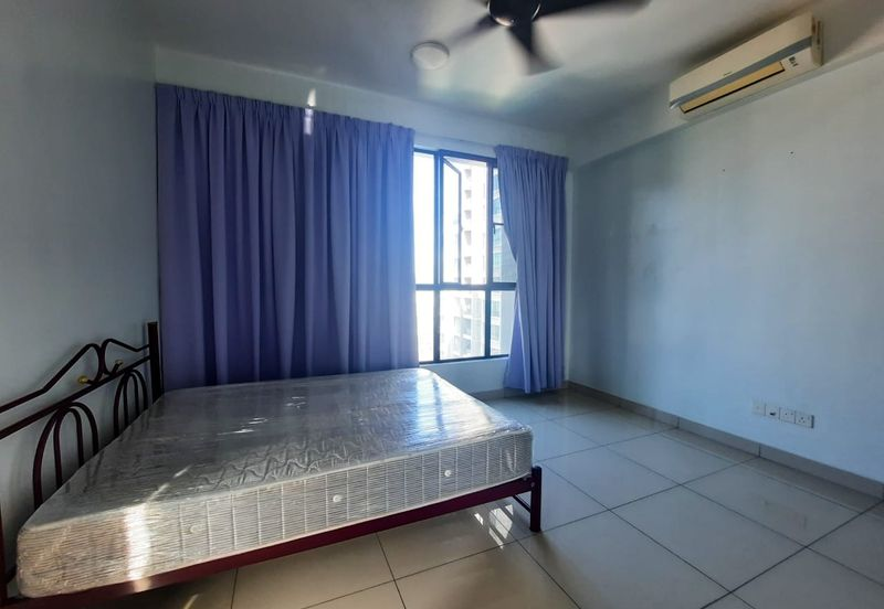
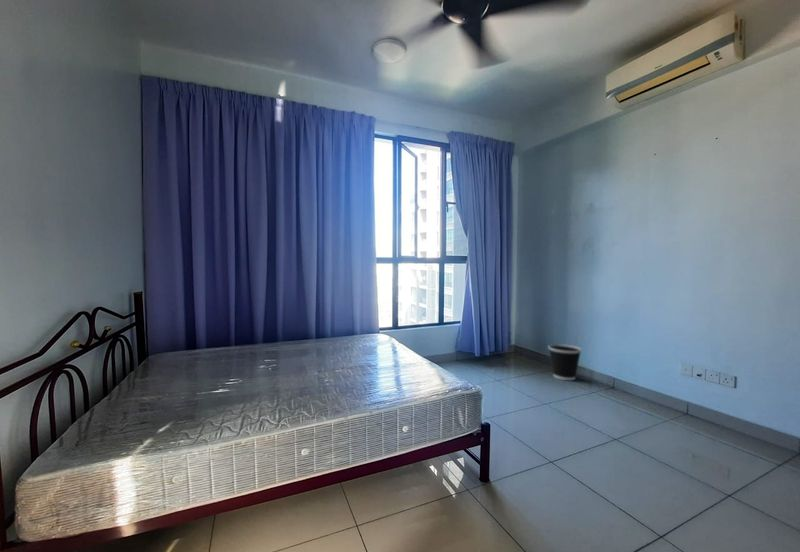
+ wastebasket [547,343,583,381]
